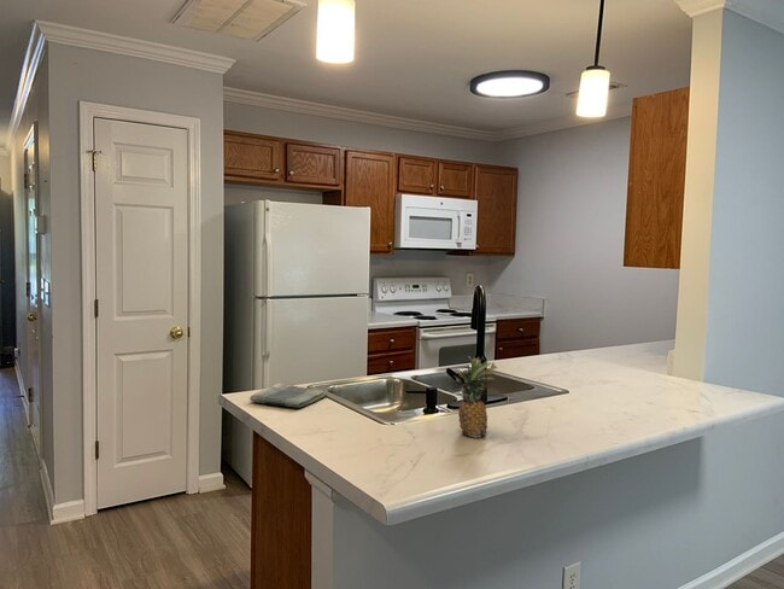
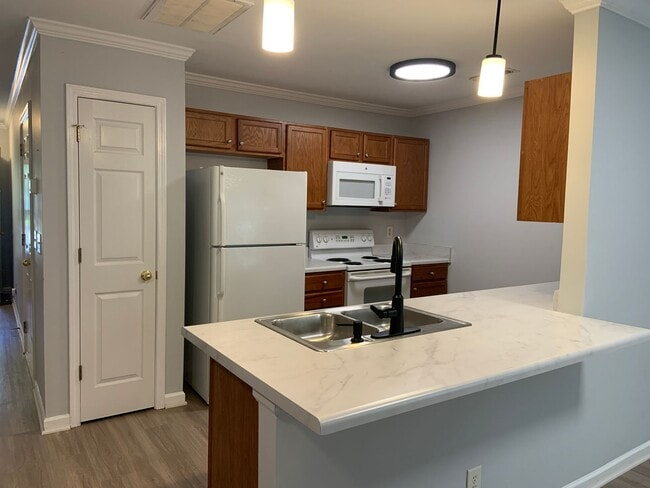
- dish towel [248,381,329,408]
- fruit [452,355,499,439]
